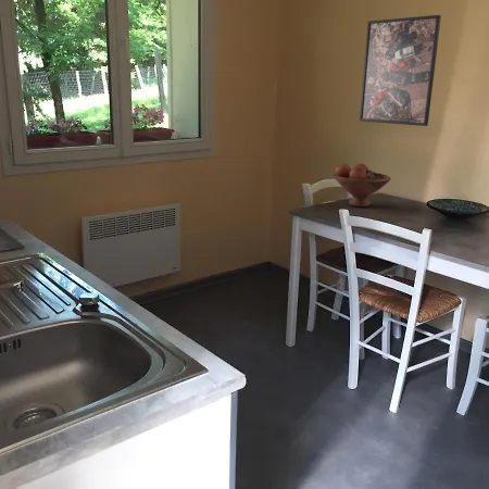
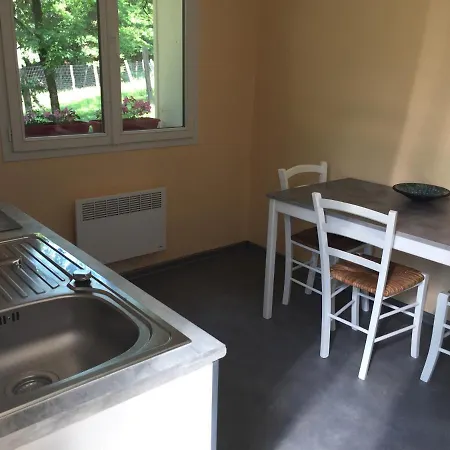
- fruit bowl [333,162,392,208]
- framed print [359,14,442,127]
